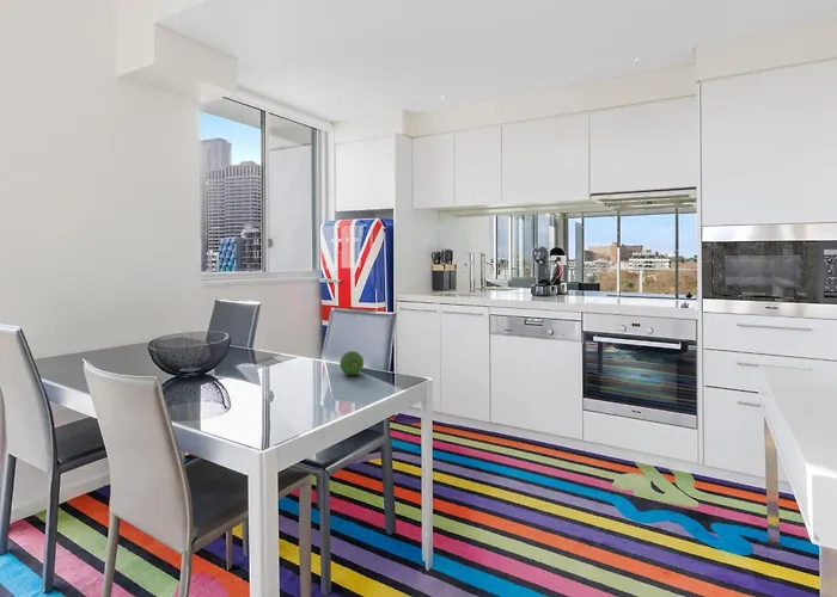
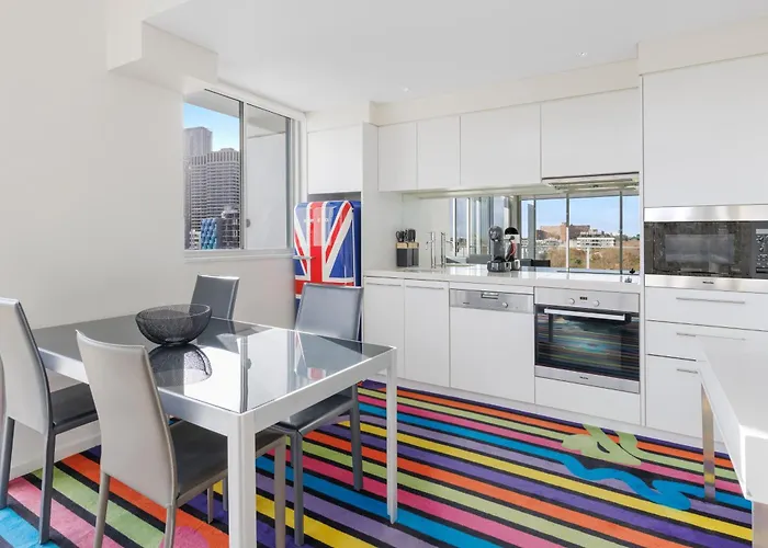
- fruit [338,350,365,376]
